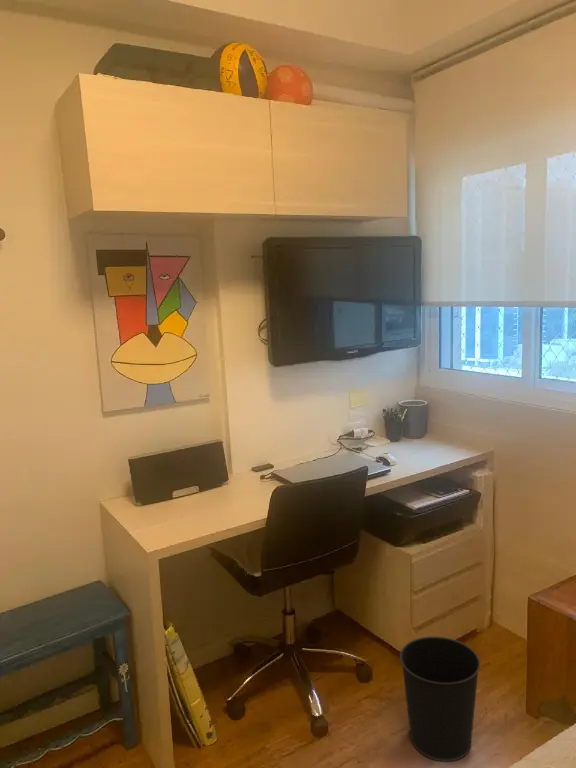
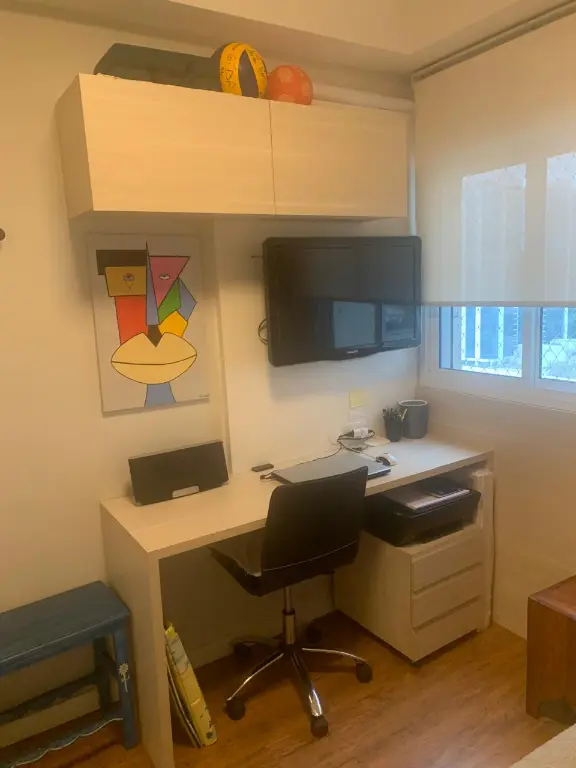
- wastebasket [399,635,481,762]
